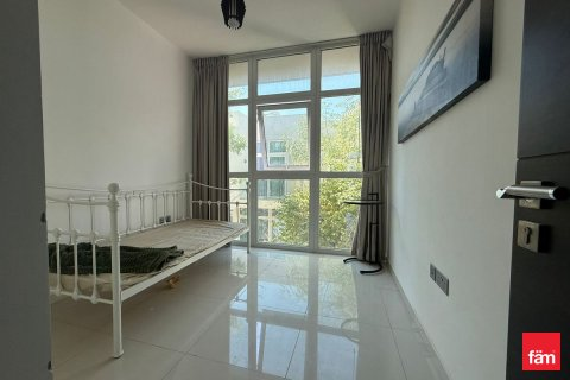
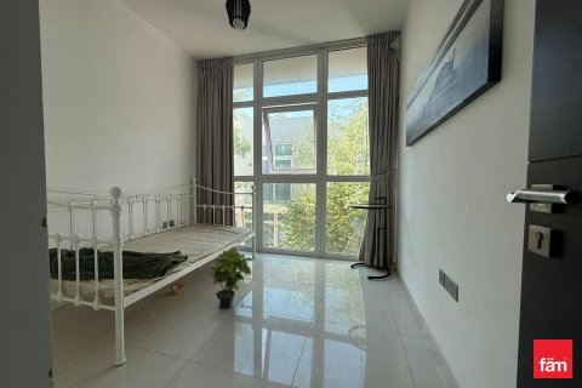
+ potted plant [209,245,255,309]
